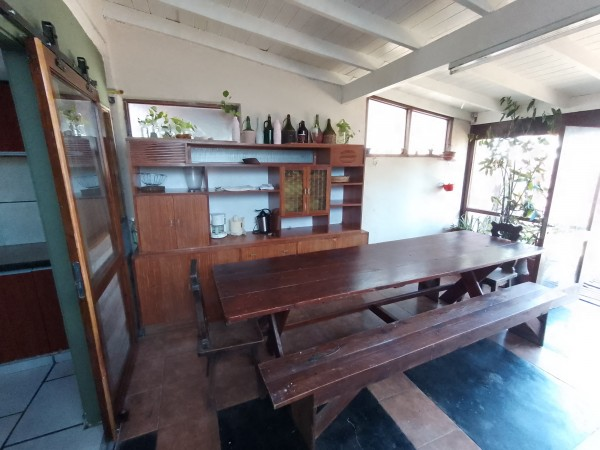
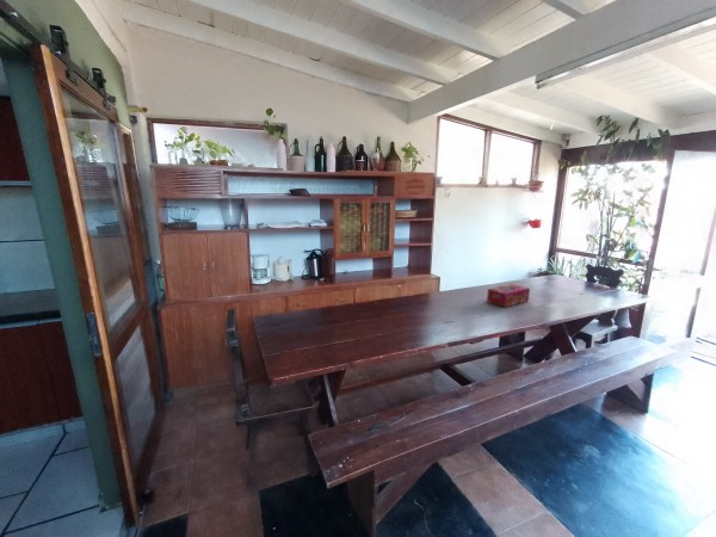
+ tissue box [486,283,531,308]
